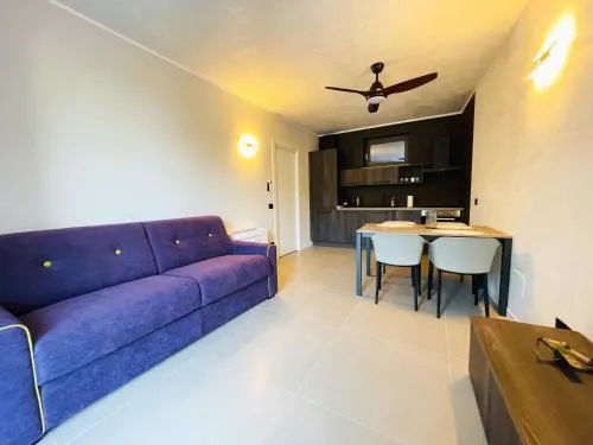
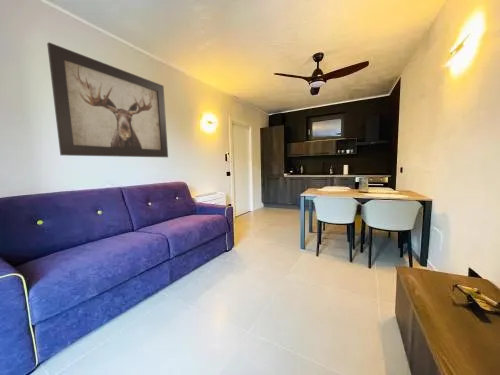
+ wall art [46,41,169,158]
